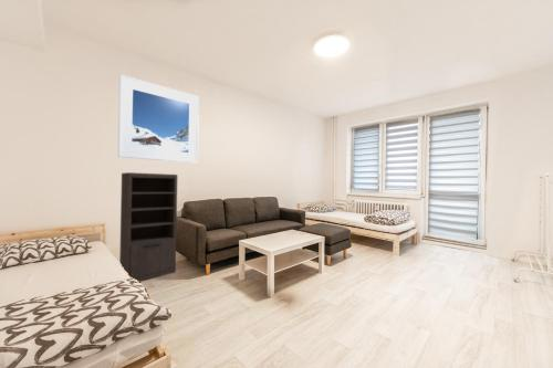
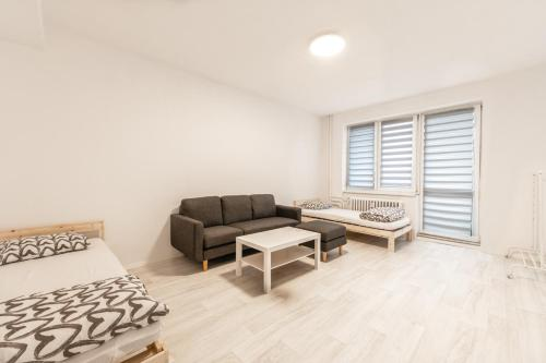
- shelving unit [118,171,178,282]
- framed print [117,73,200,165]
